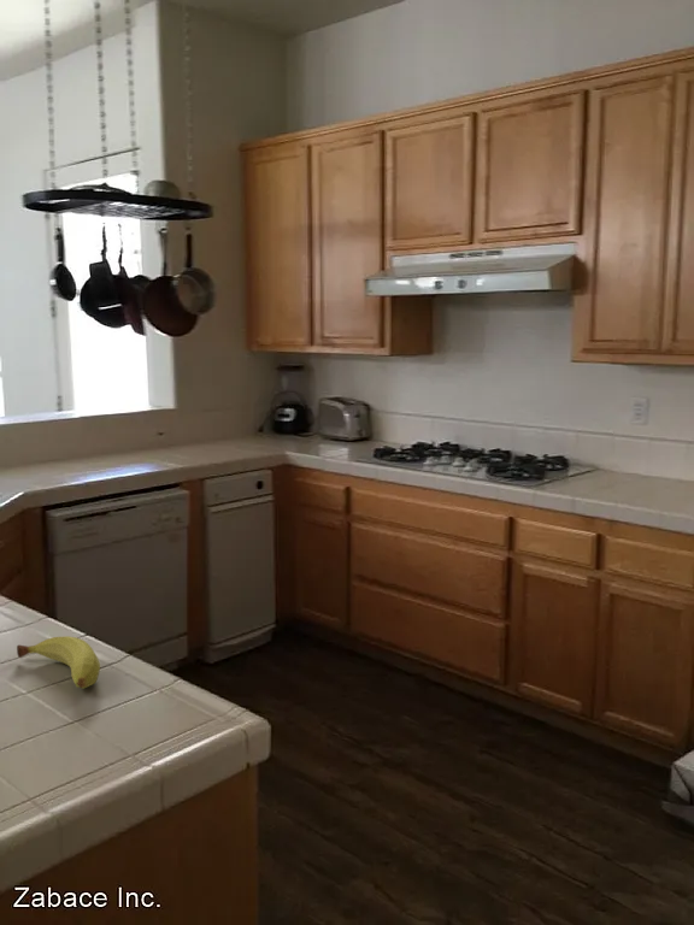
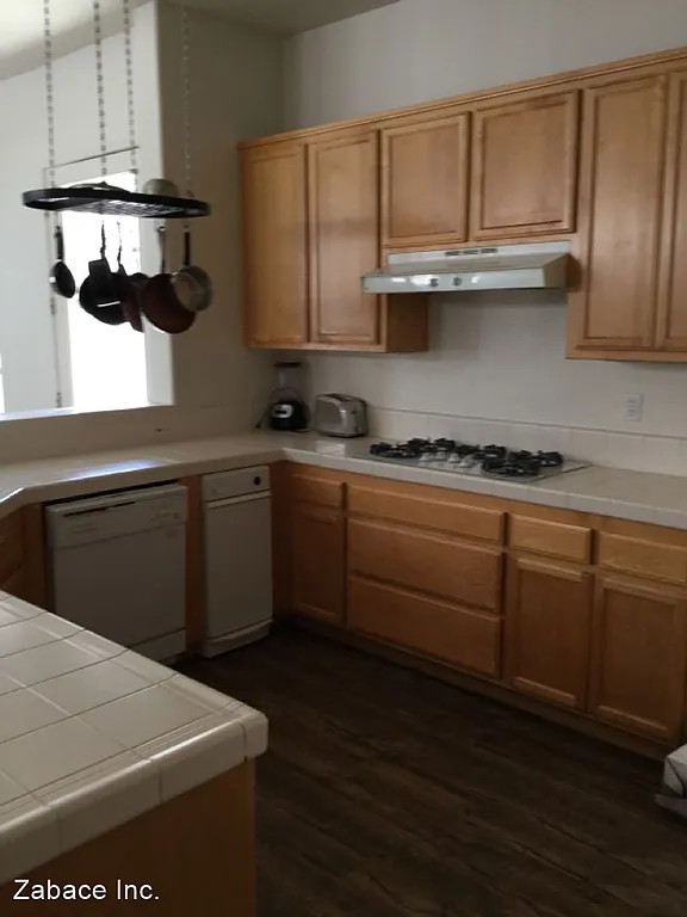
- fruit [16,635,101,690]
